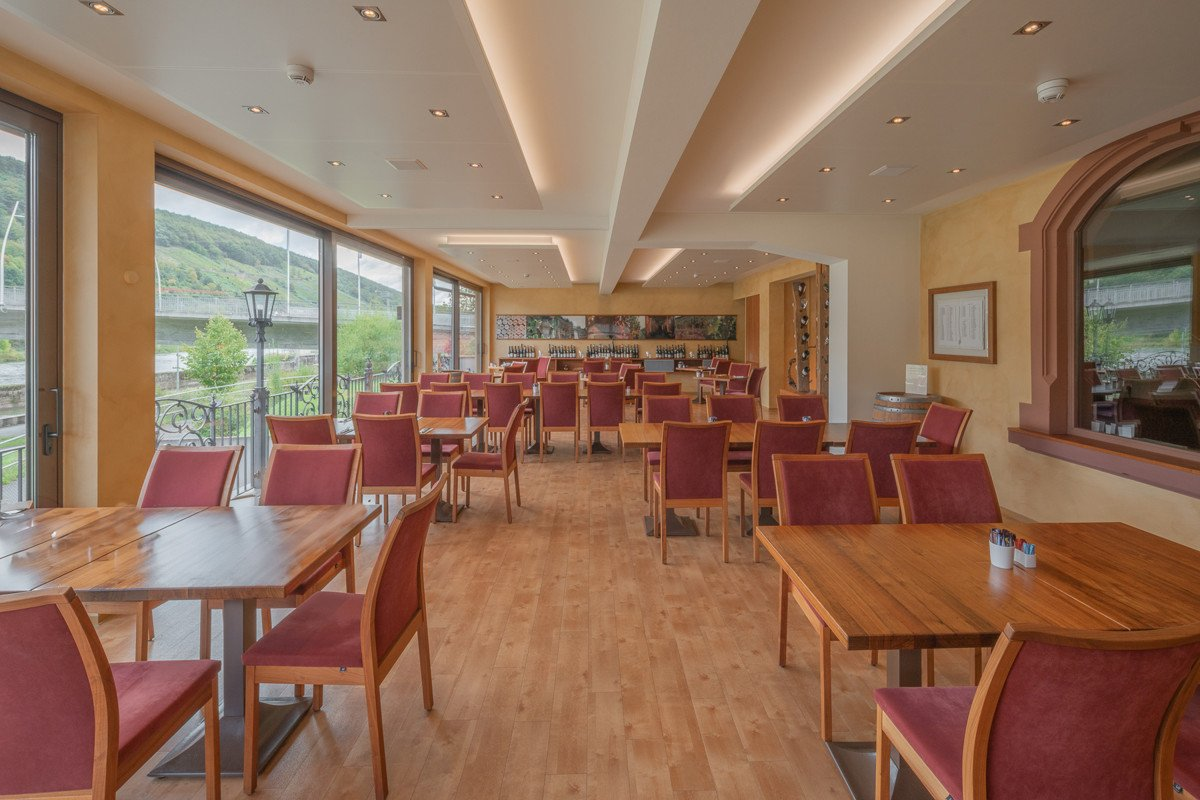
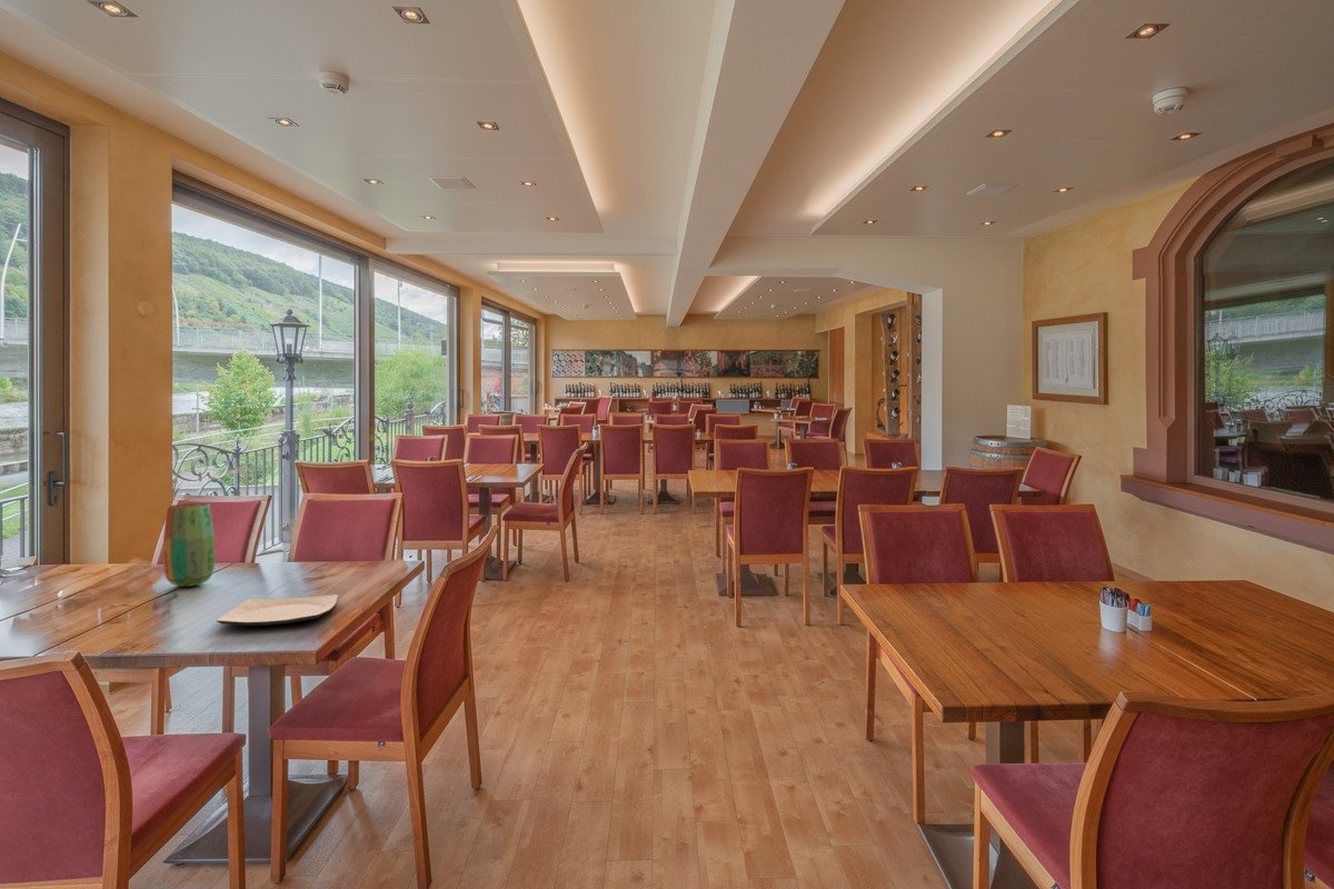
+ plate [216,593,339,627]
+ vase [161,502,217,588]
